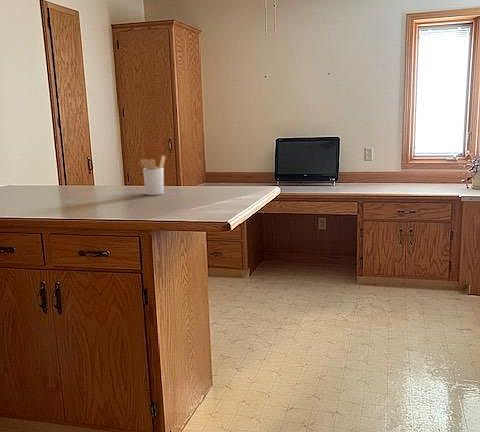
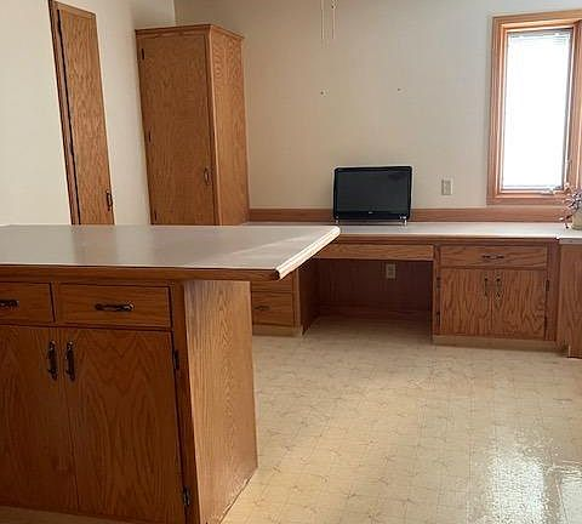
- utensil holder [137,154,166,196]
